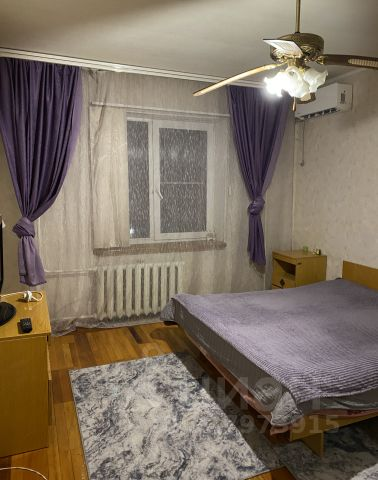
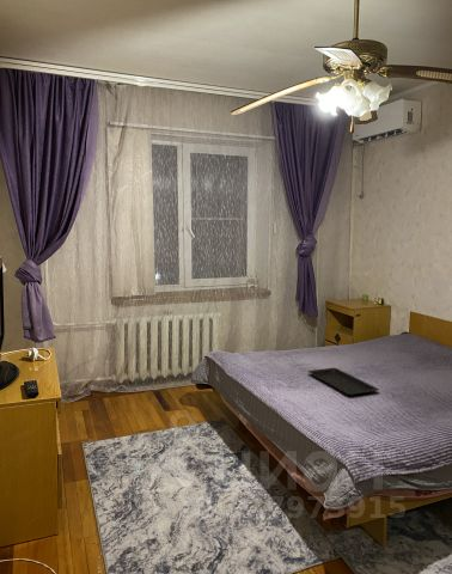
+ serving tray [307,367,380,397]
